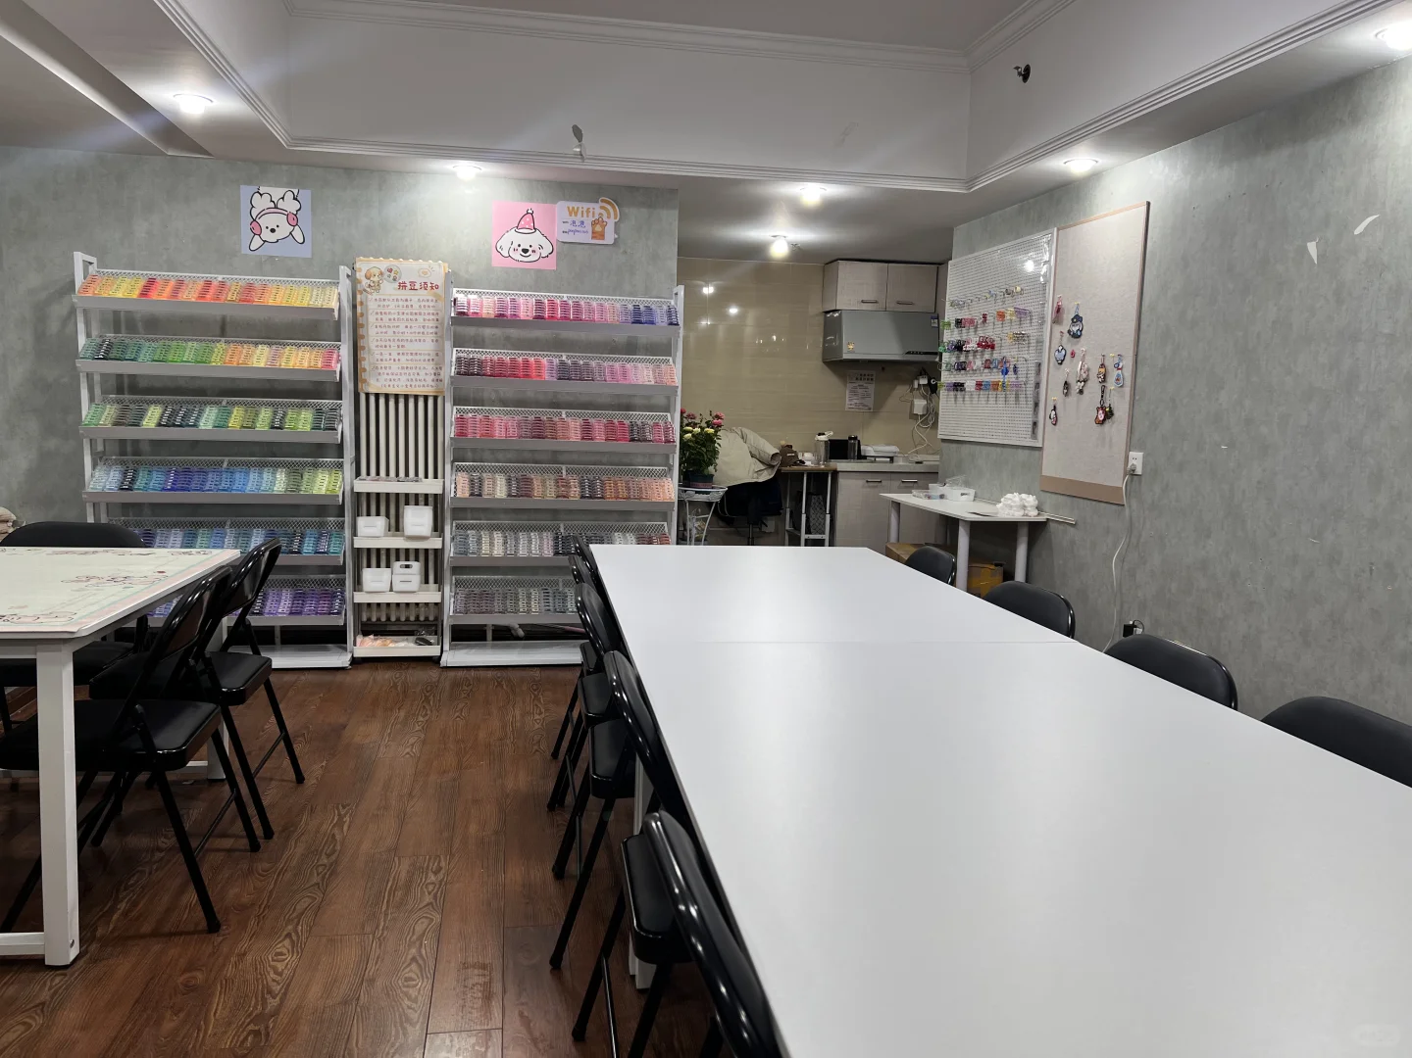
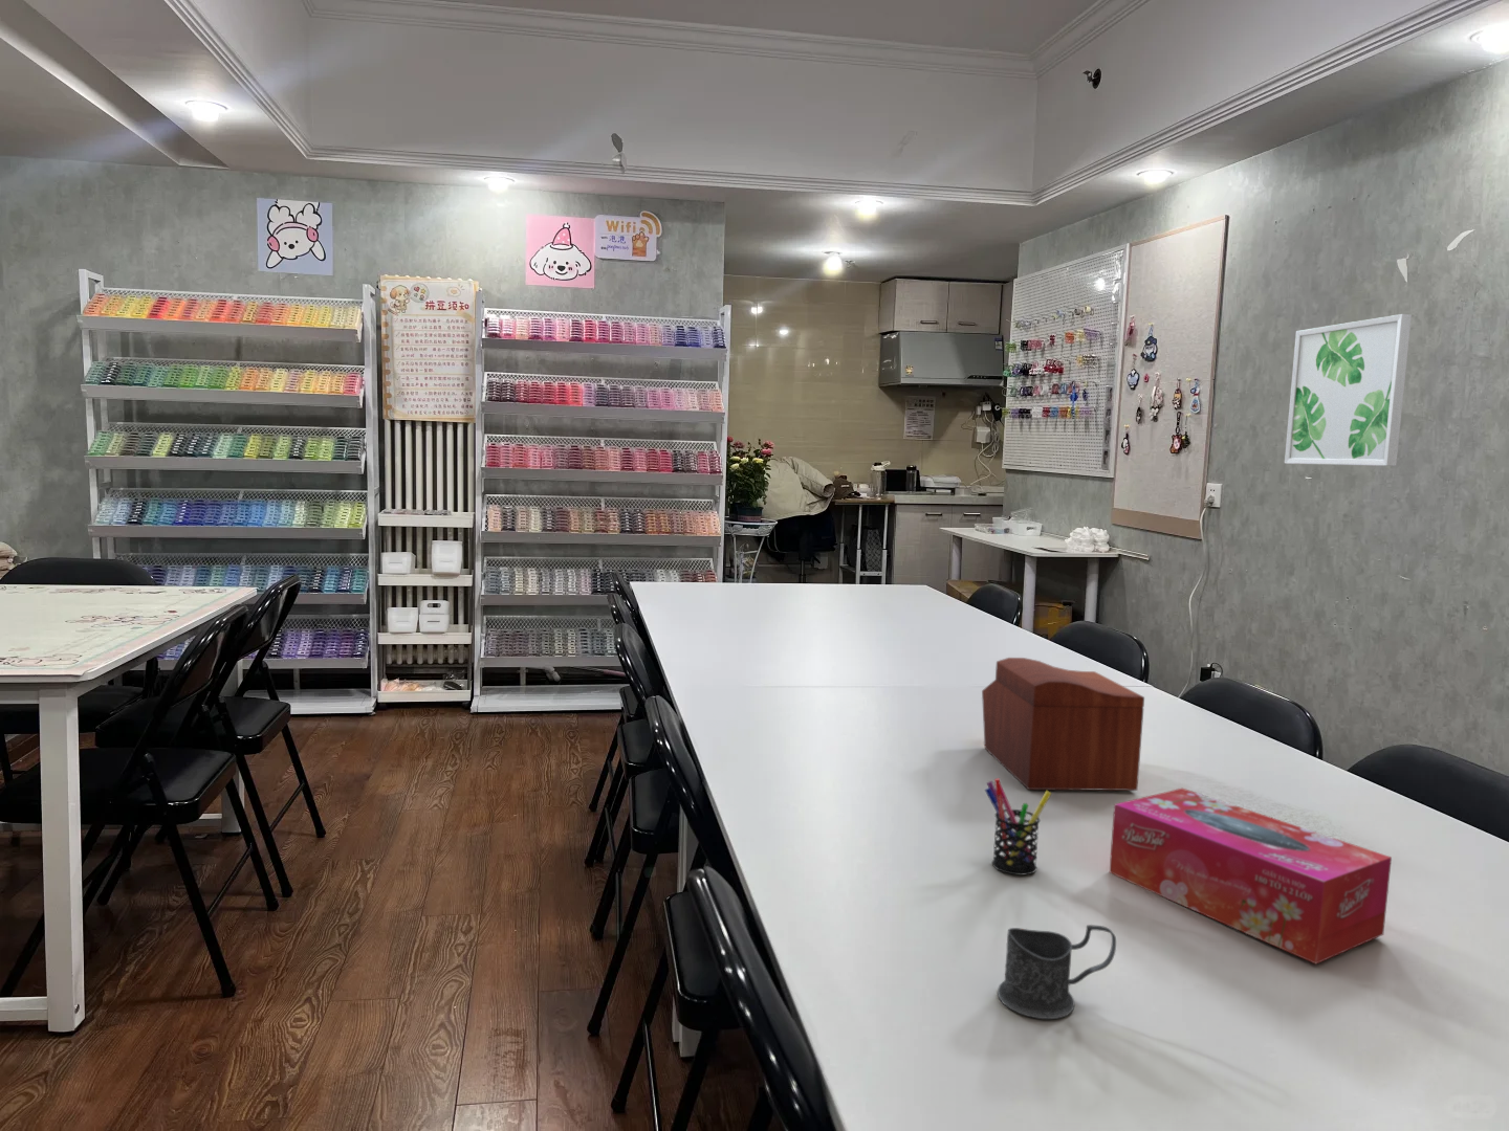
+ tissue box [1109,788,1393,966]
+ pen holder [984,777,1052,877]
+ sewing box [981,657,1145,791]
+ wall art [1283,314,1413,467]
+ mug [997,923,1117,1021]
